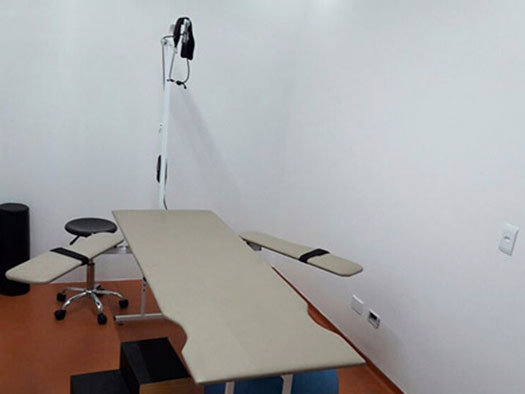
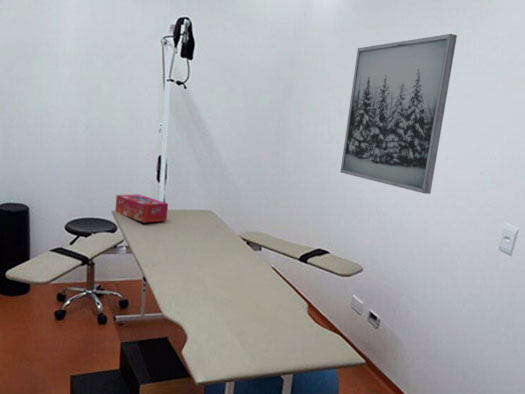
+ wall art [340,33,458,195]
+ tissue box [114,193,169,223]
